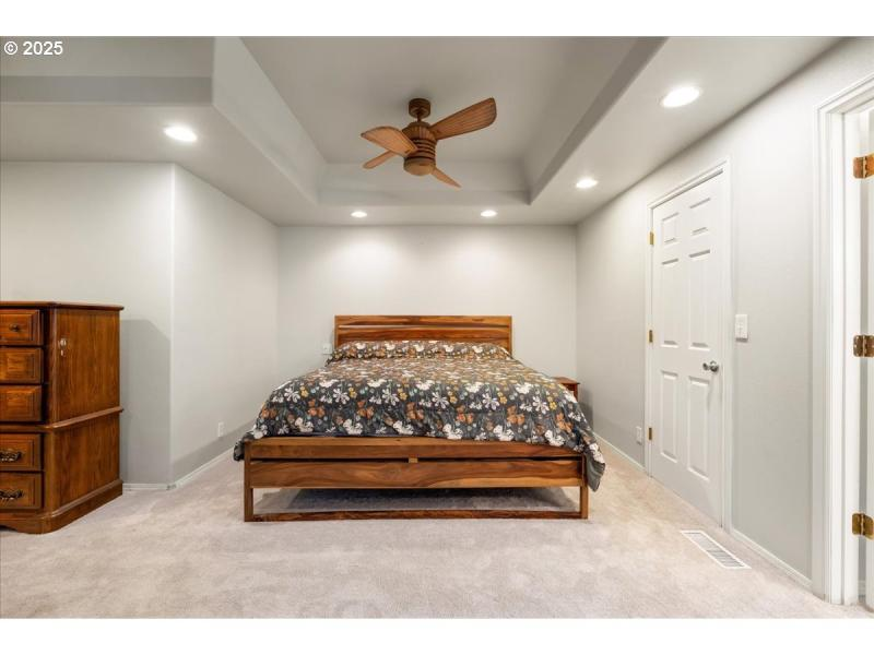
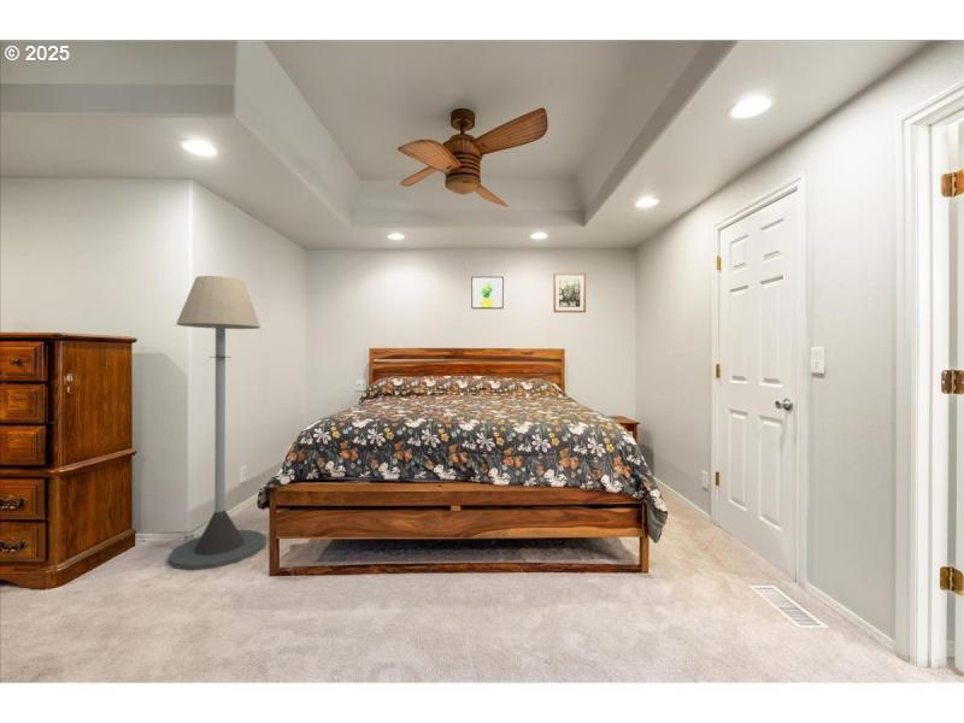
+ floor lamp [167,275,266,571]
+ wall art [470,276,505,310]
+ wall art [552,272,587,313]
